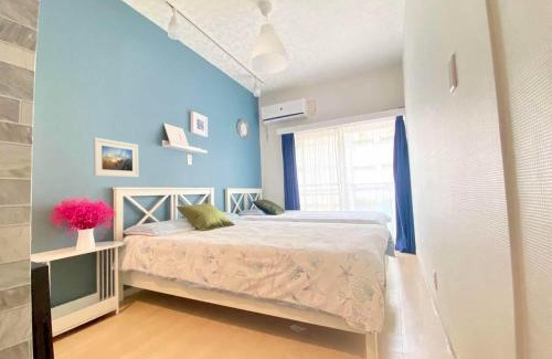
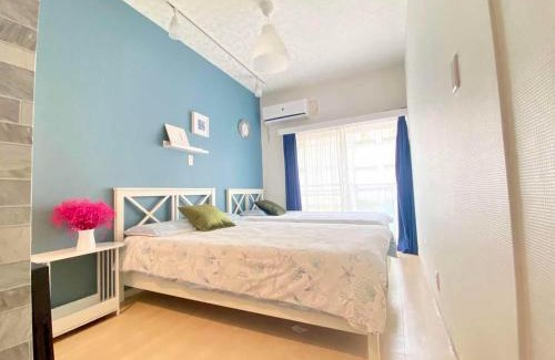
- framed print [93,137,139,179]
